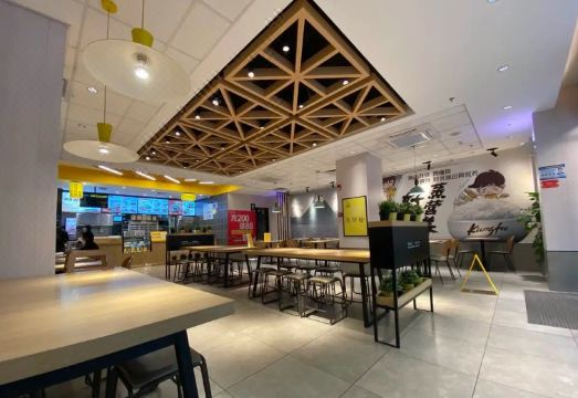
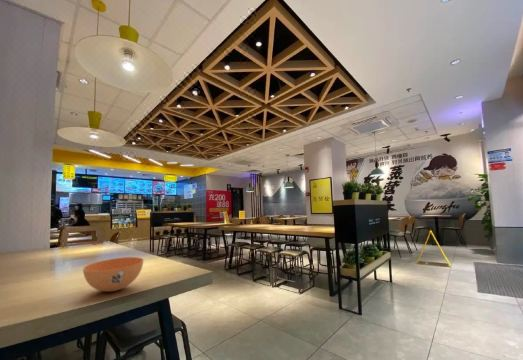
+ soup bowl [82,256,144,293]
